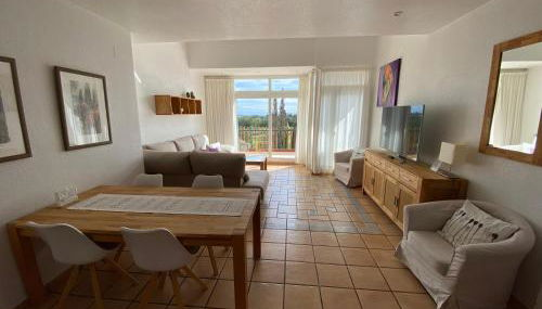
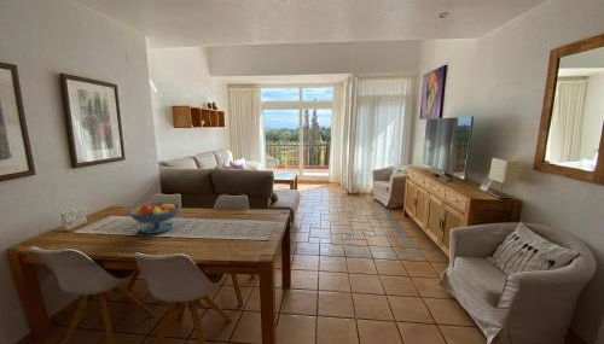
+ fruit bowl [128,202,181,235]
